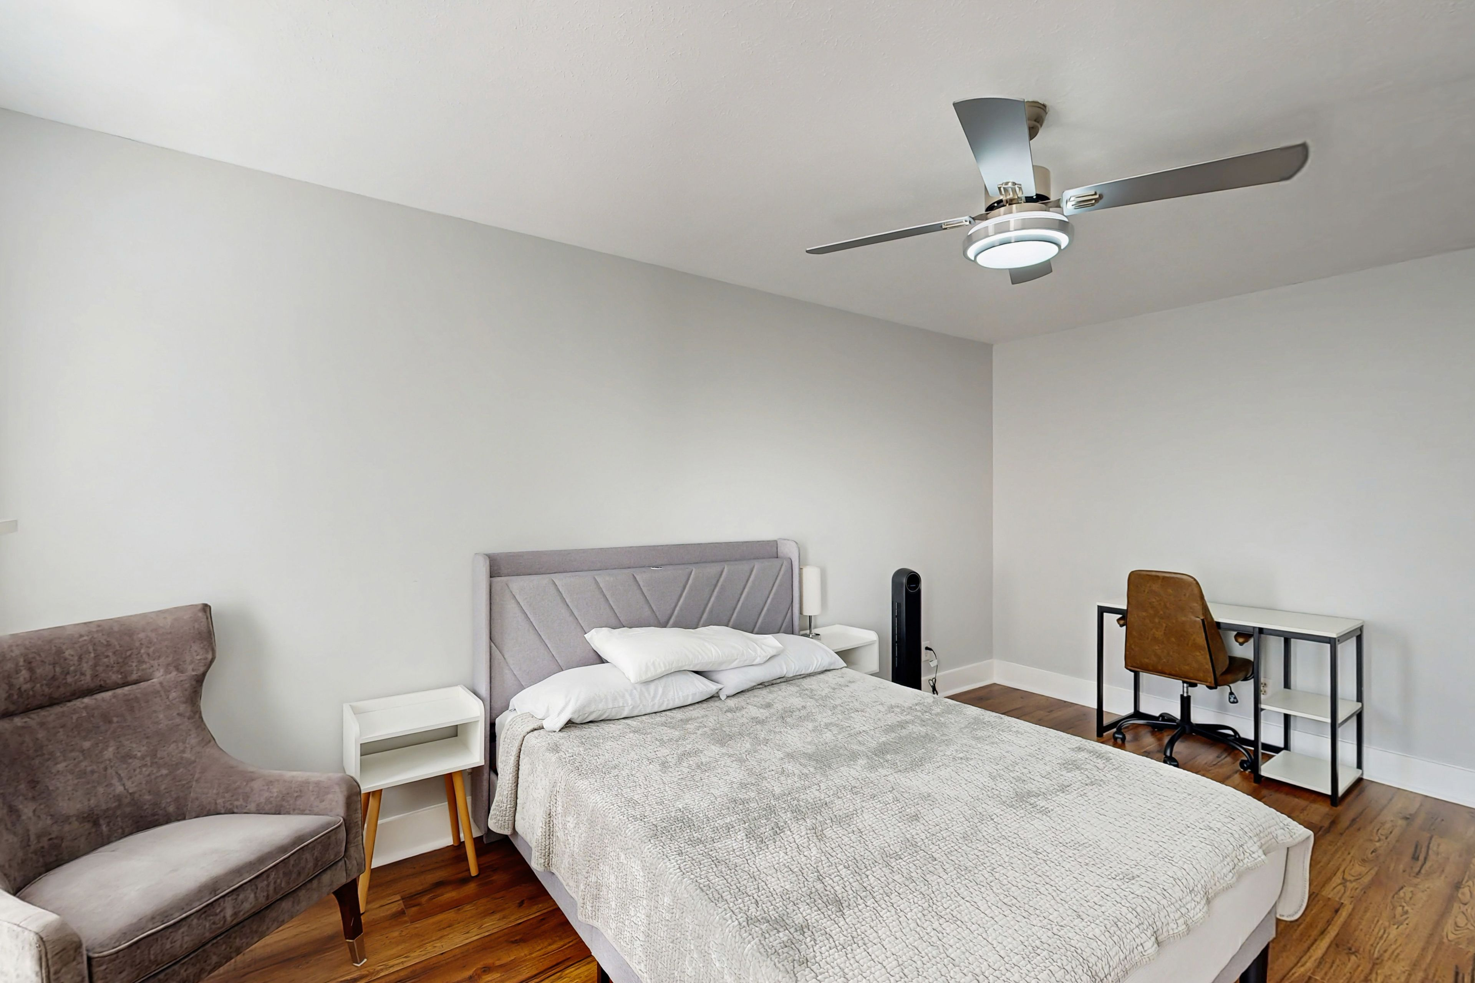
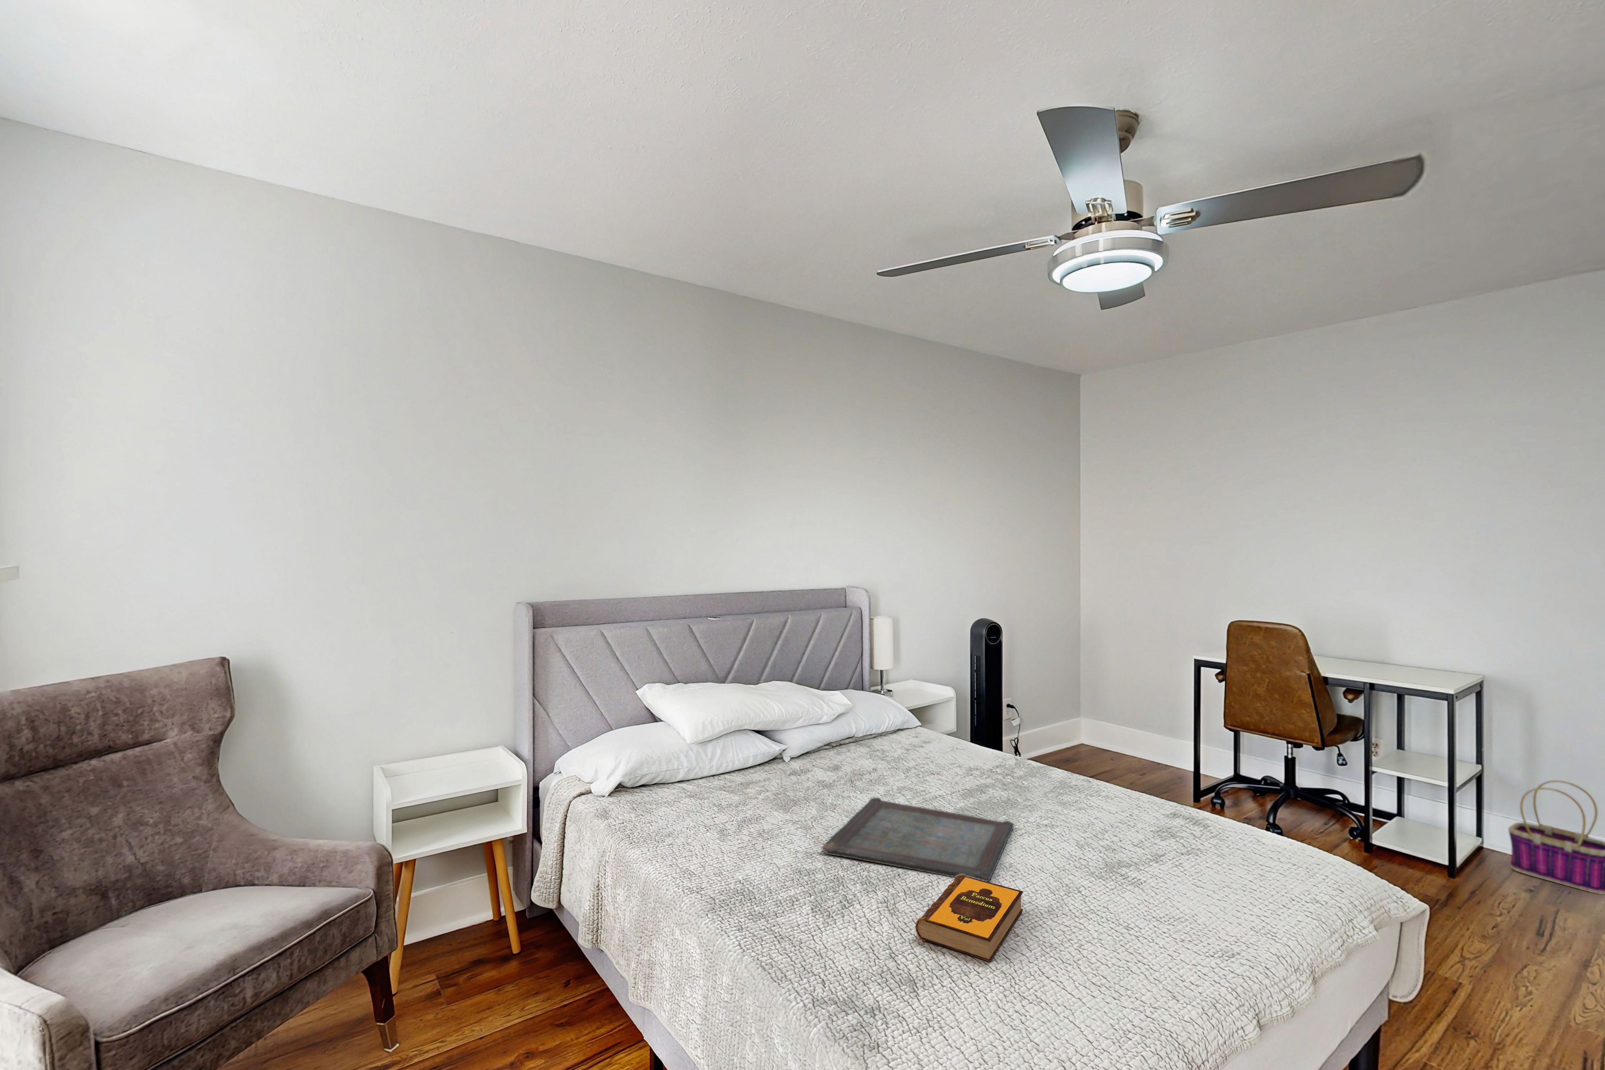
+ basket [1507,780,1605,896]
+ hardback book [915,874,1023,963]
+ serving tray [822,797,1014,881]
